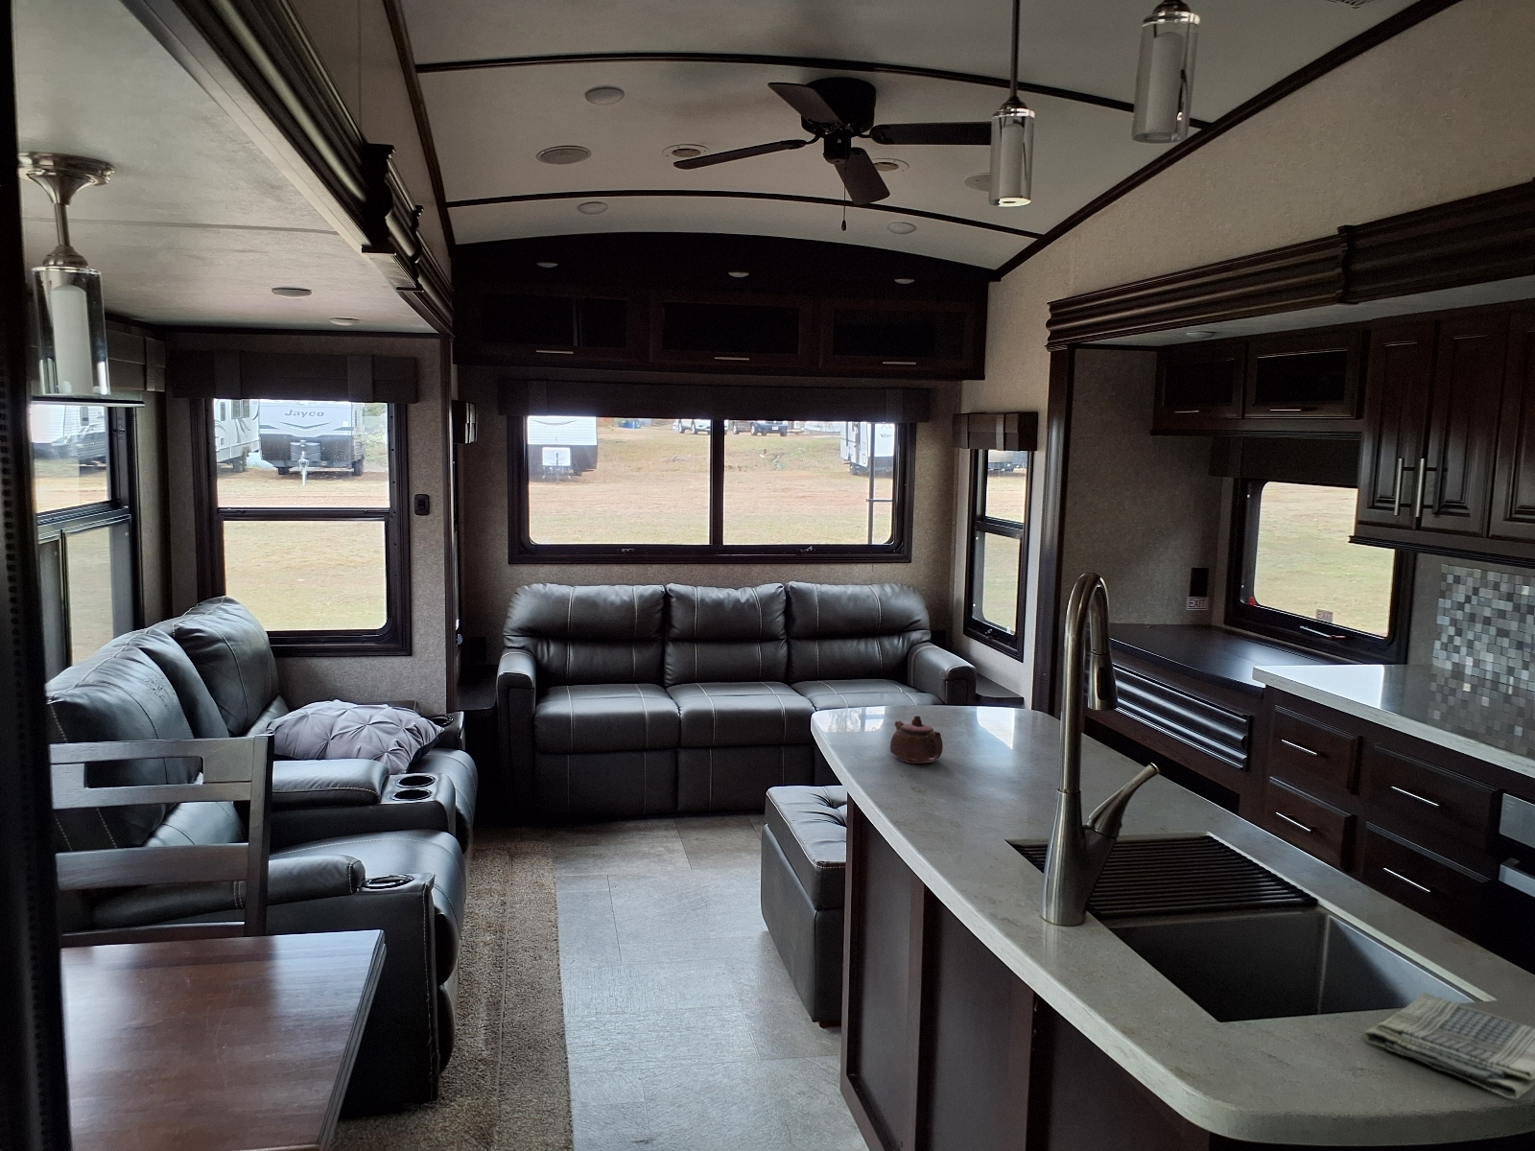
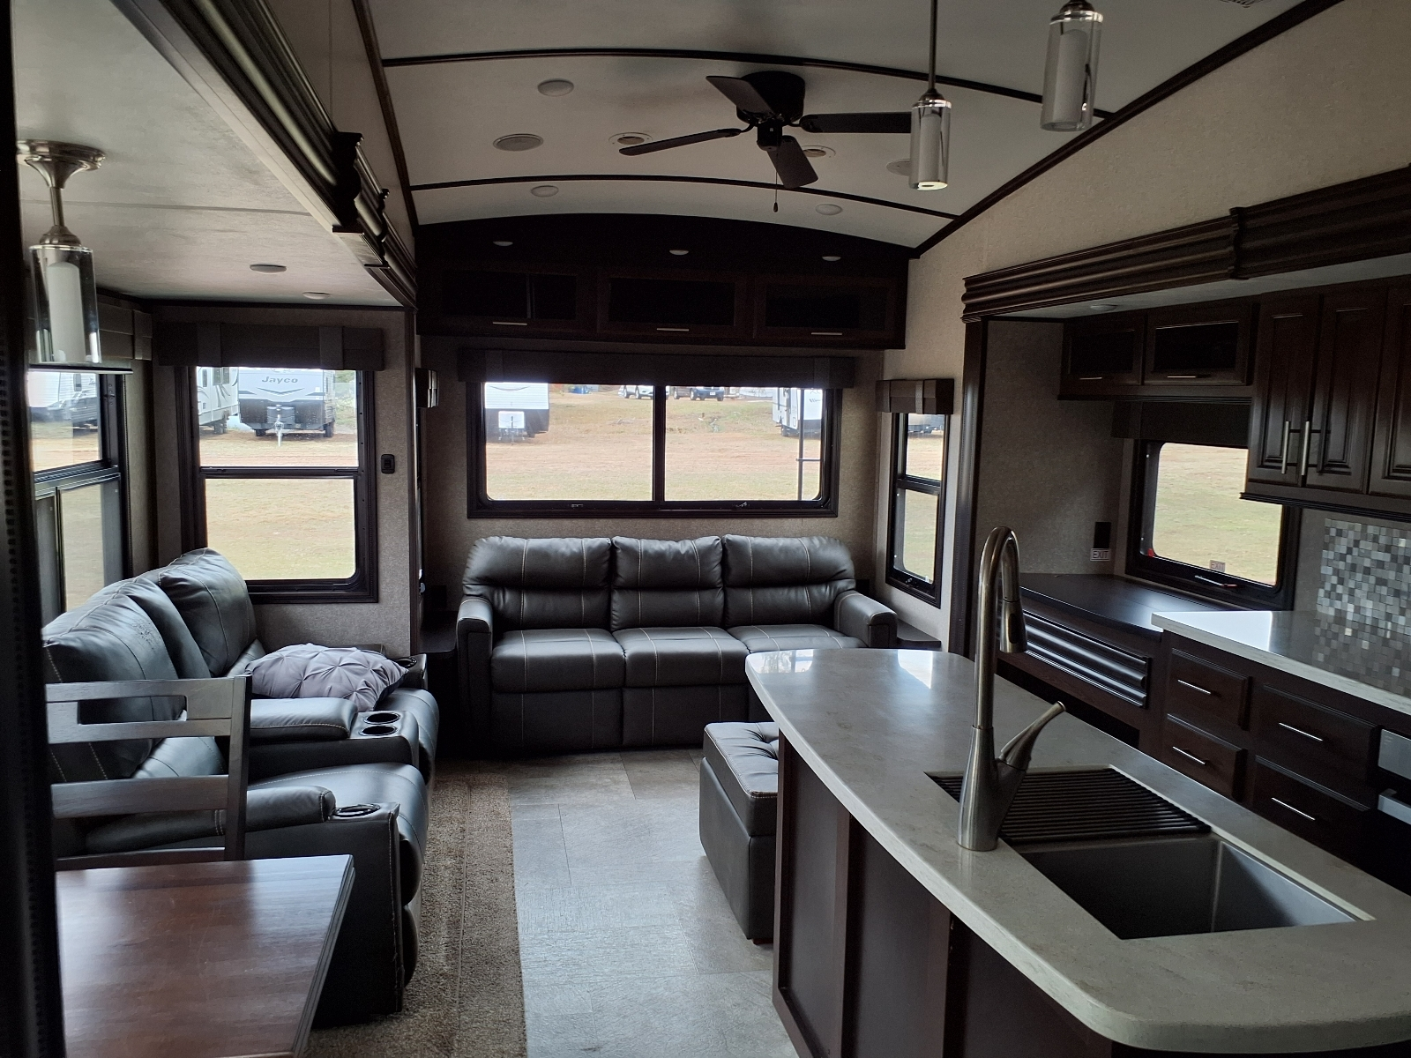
- dish towel [1363,991,1535,1100]
- teapot [890,715,944,764]
